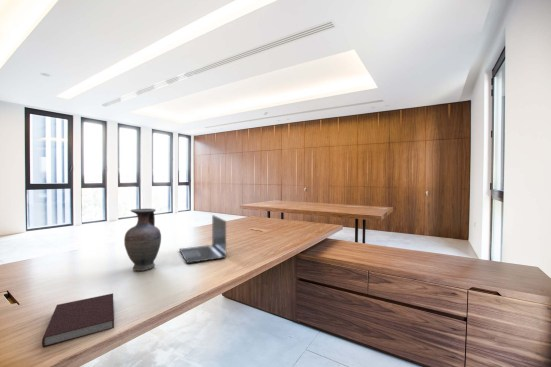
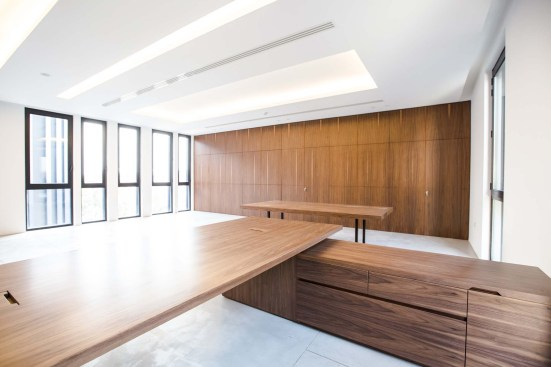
- notebook [41,292,115,348]
- laptop [178,214,227,264]
- vase [123,208,162,272]
